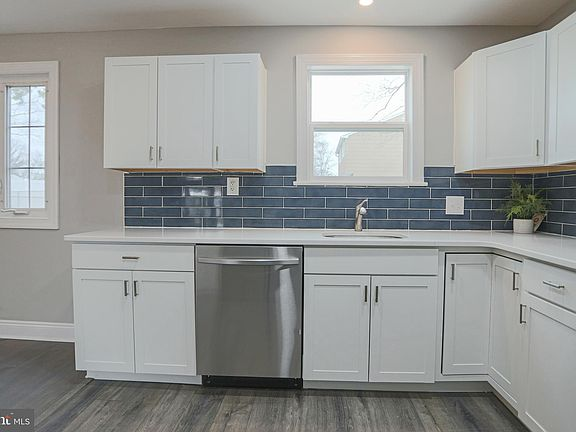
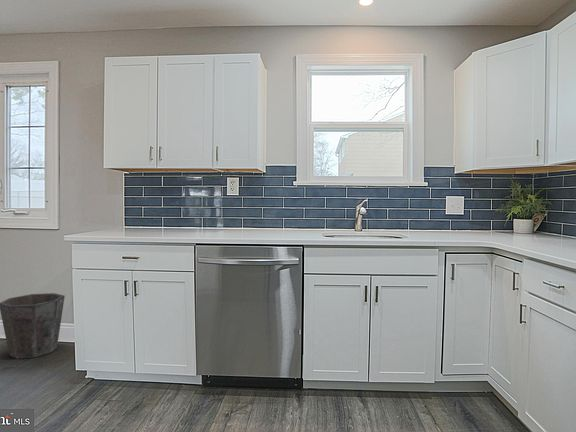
+ waste bin [0,292,66,360]
